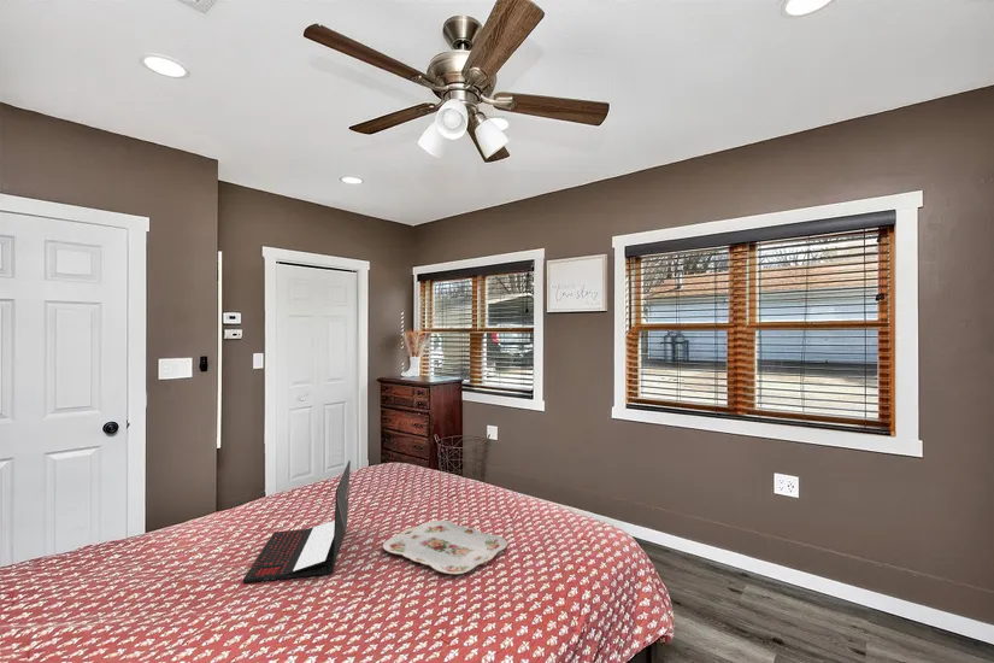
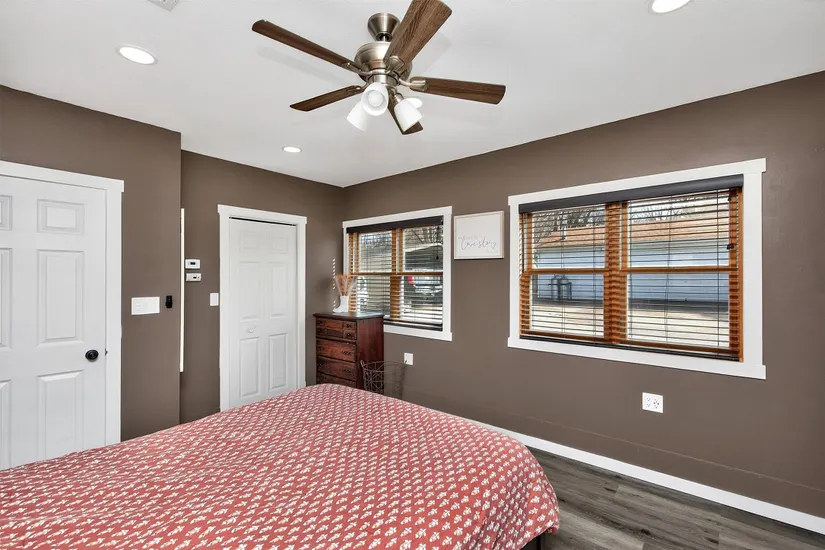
- laptop [242,459,352,583]
- serving tray [382,520,508,575]
